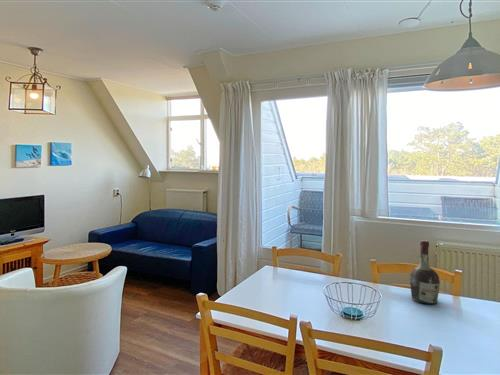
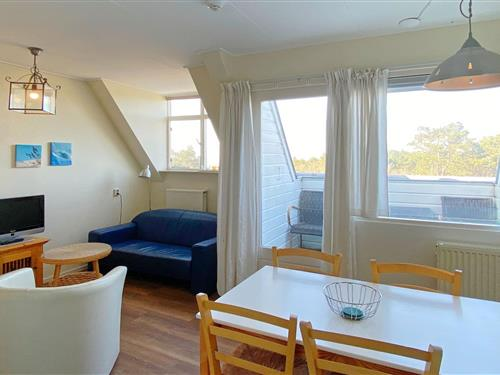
- cognac bottle [409,240,441,305]
